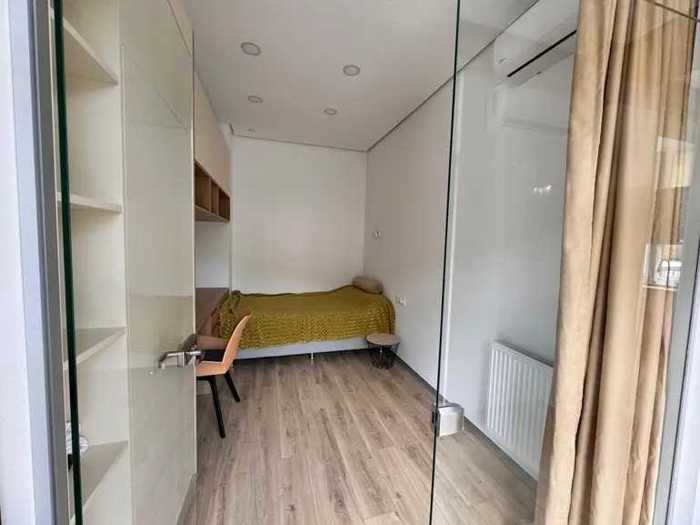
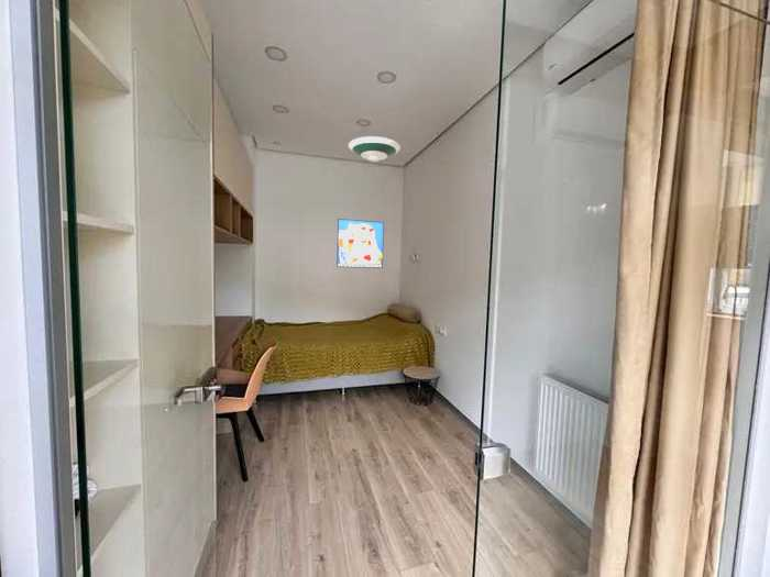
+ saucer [348,135,402,163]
+ wall art [336,218,385,269]
